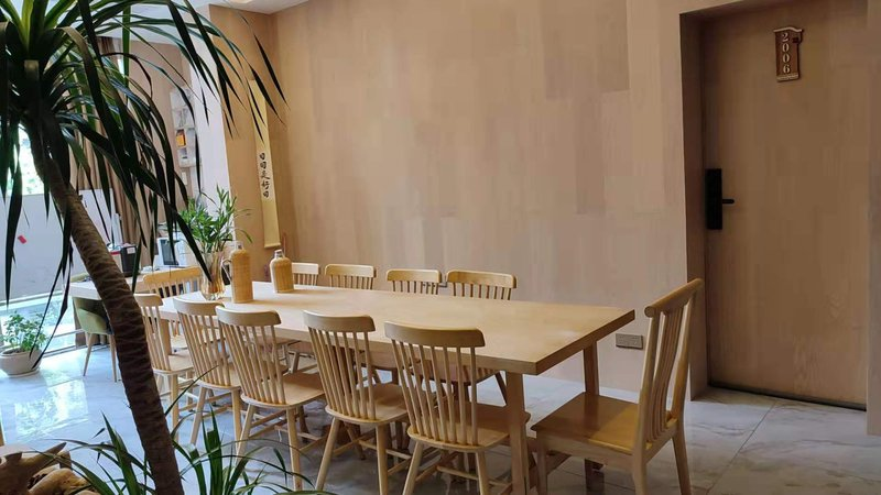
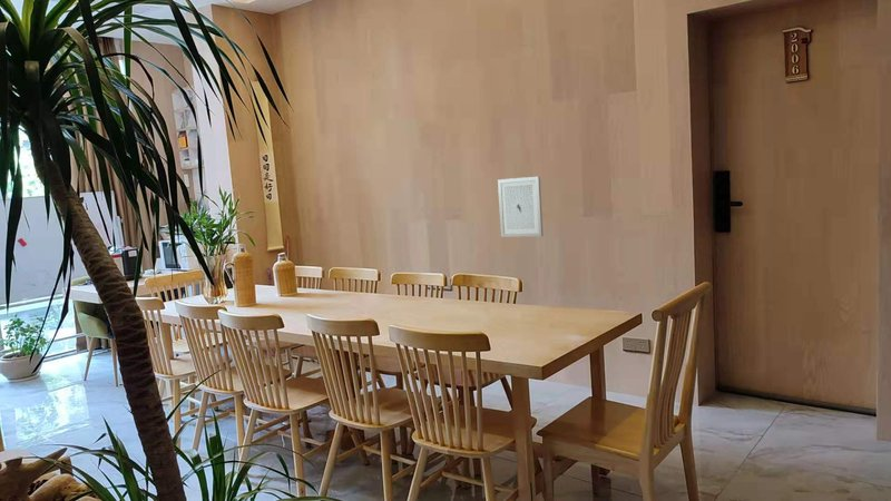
+ wall art [497,176,545,238]
